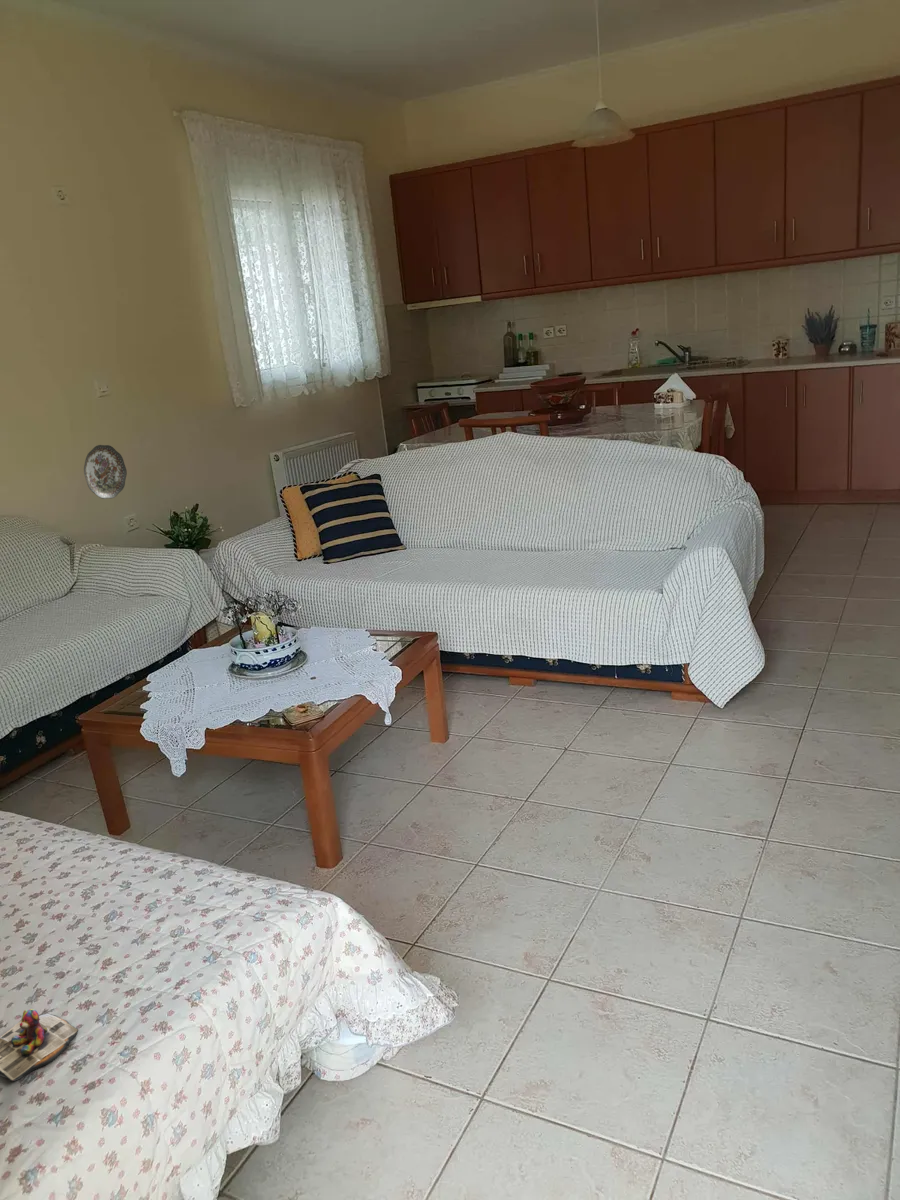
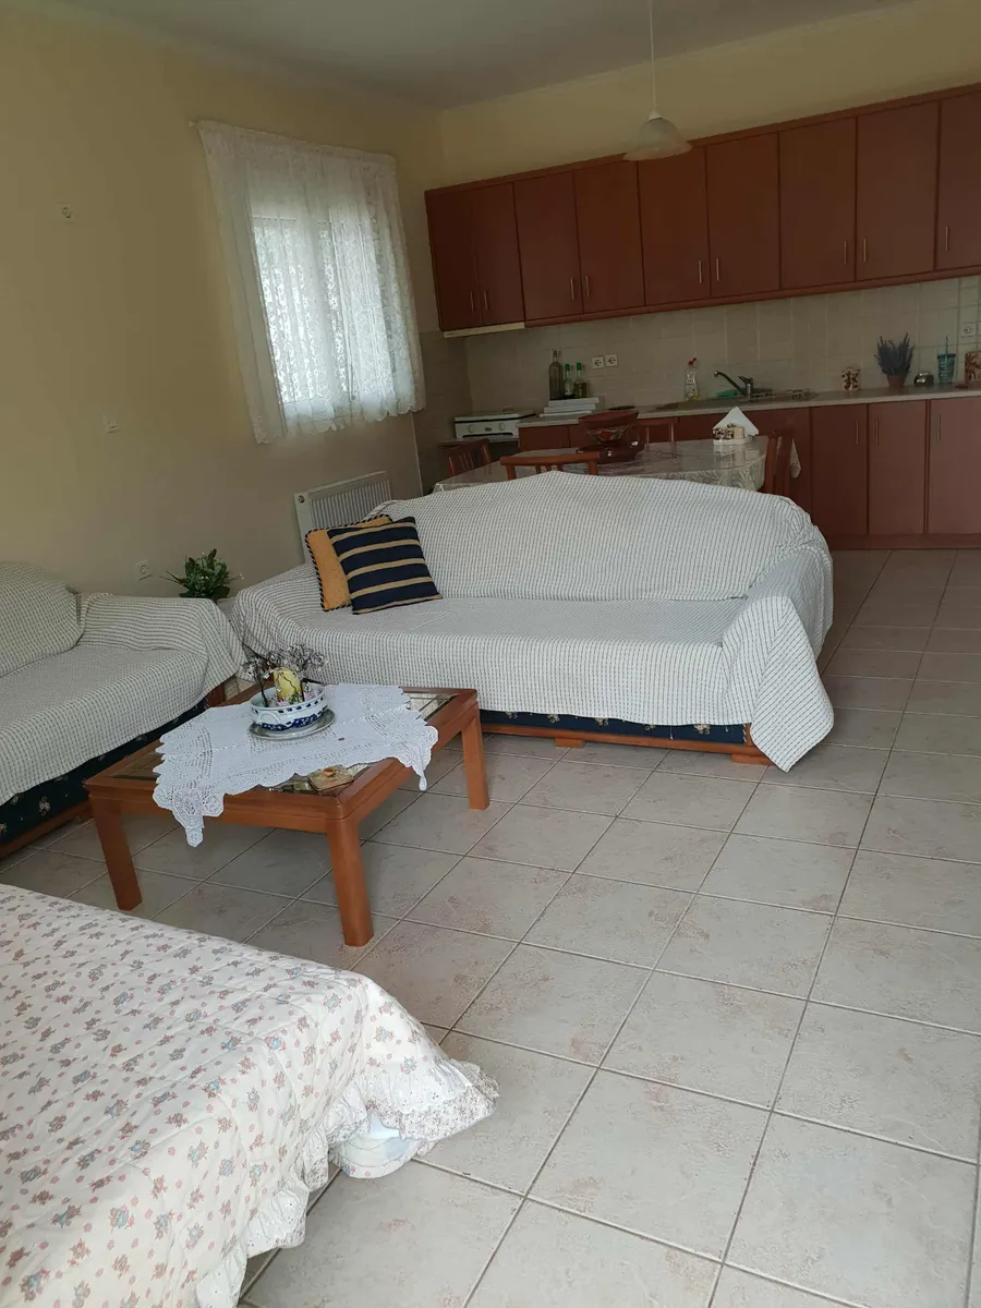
- teddy bear [0,1008,79,1082]
- decorative plate [83,444,128,500]
